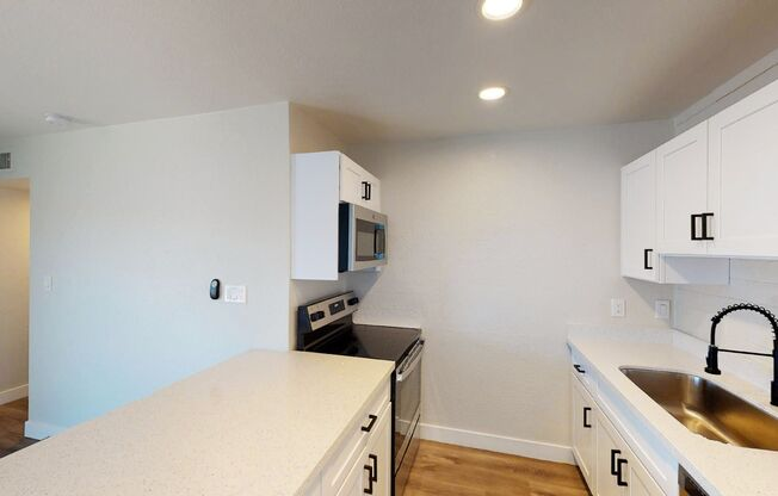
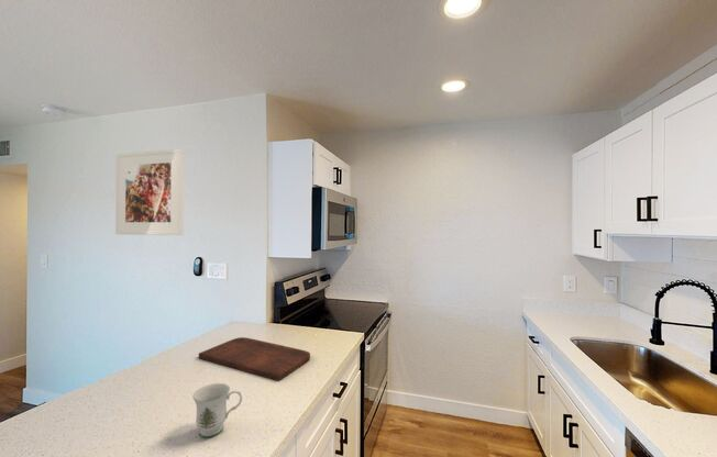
+ mug [192,382,243,438]
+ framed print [114,148,185,236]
+ cutting board [198,336,311,382]
